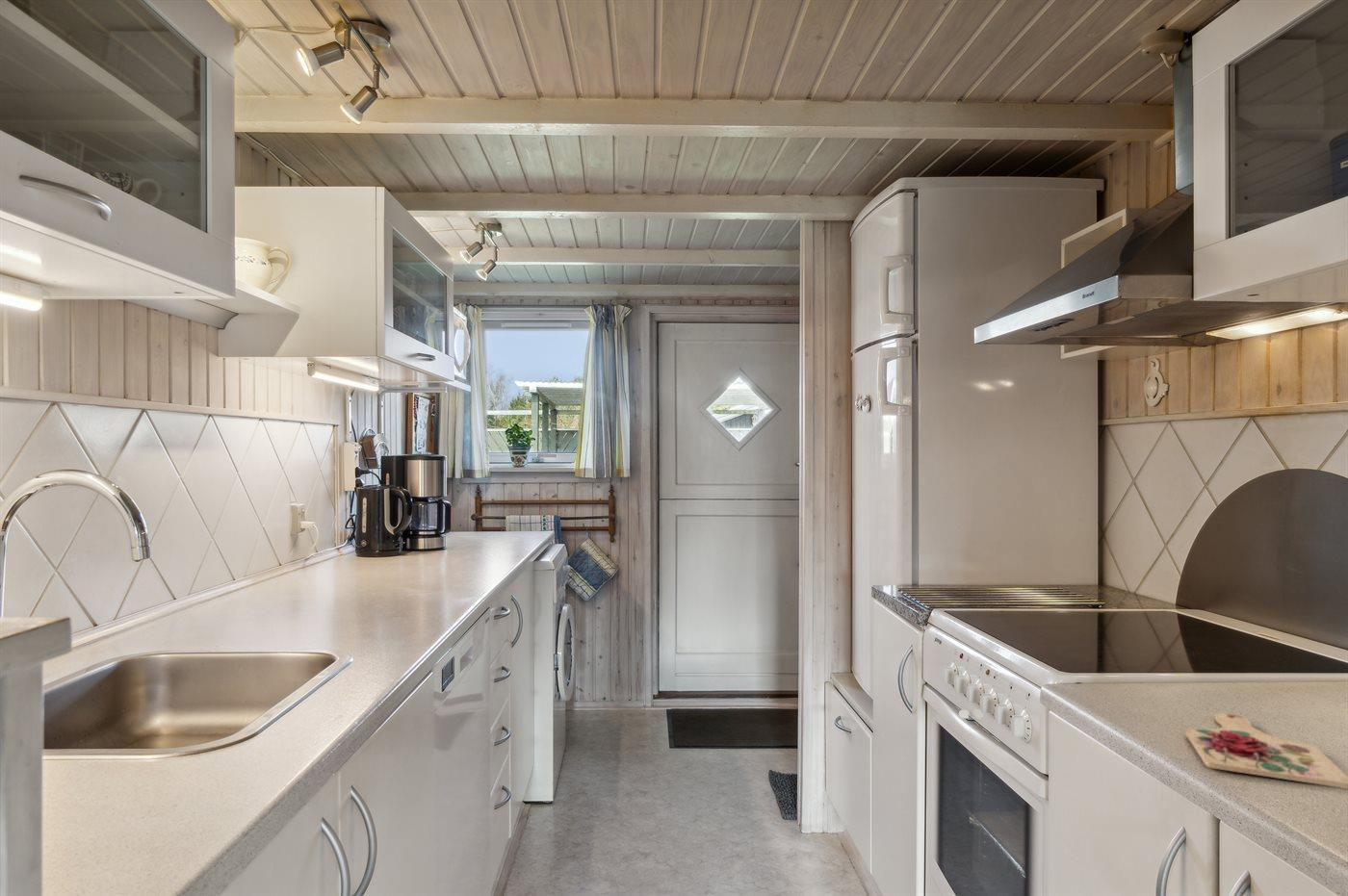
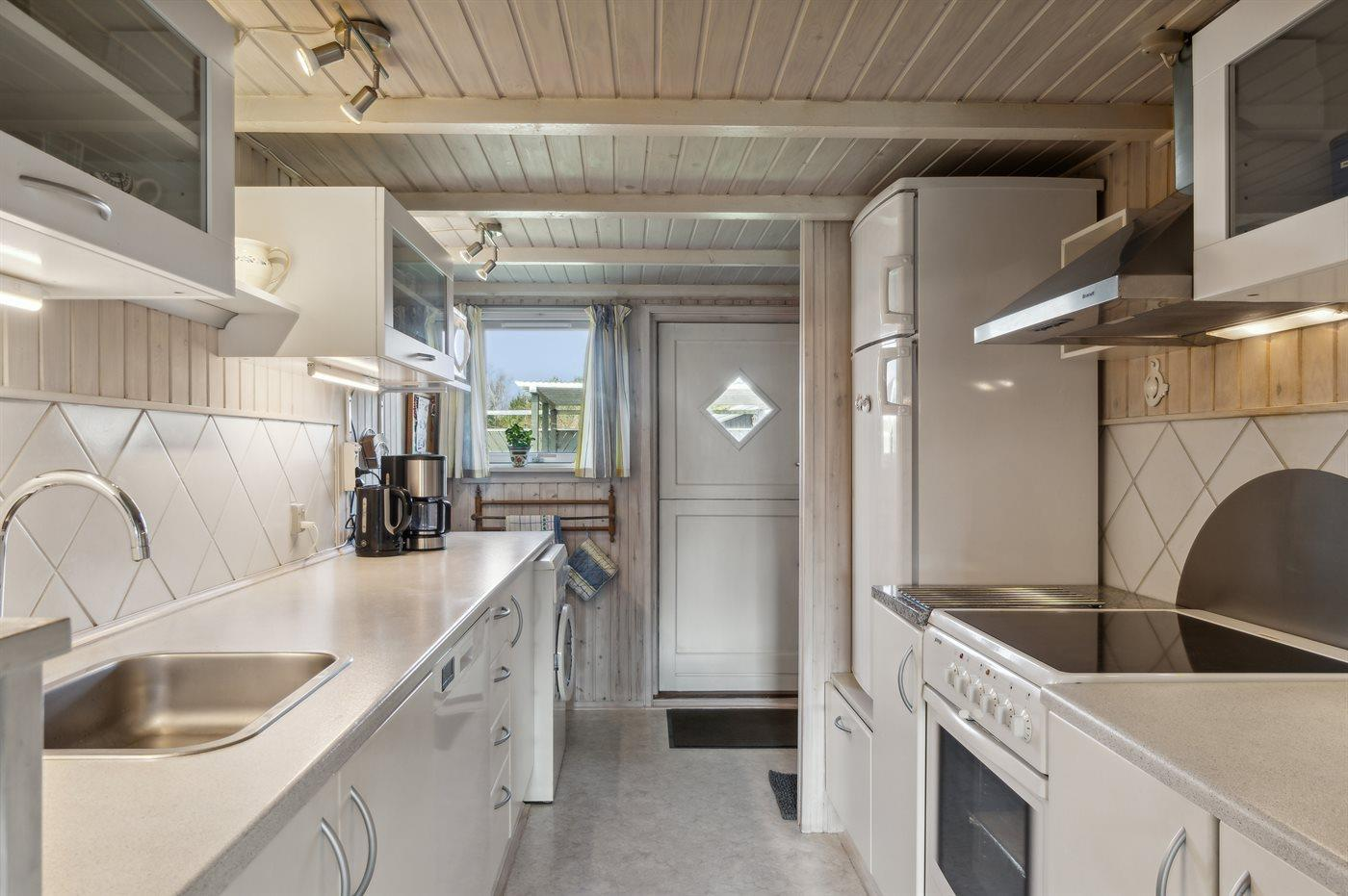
- cutting board [1185,712,1348,789]
